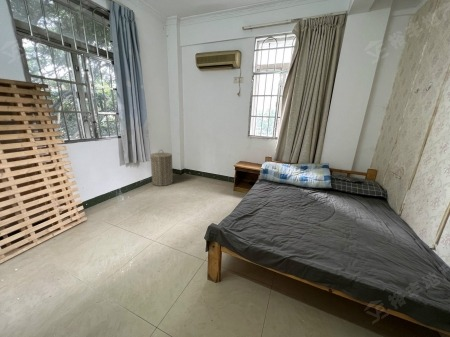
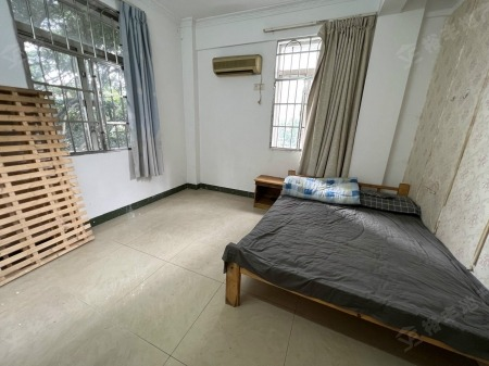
- laundry hamper [149,149,174,187]
